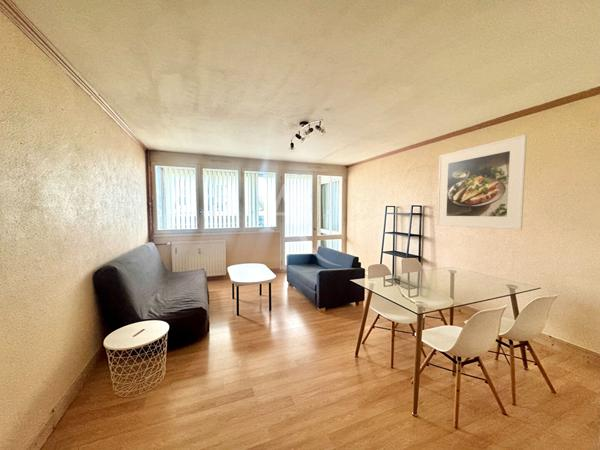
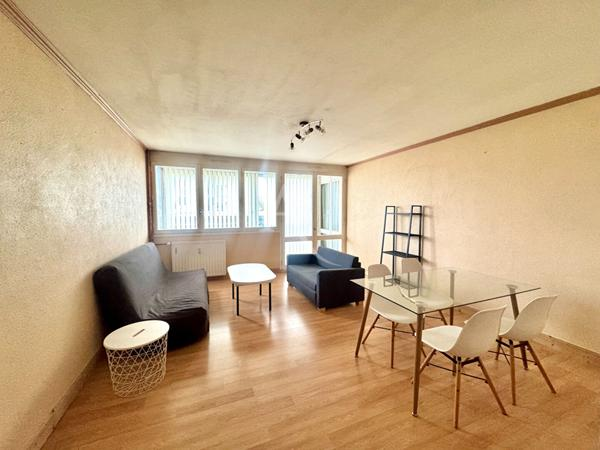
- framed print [436,134,528,231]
